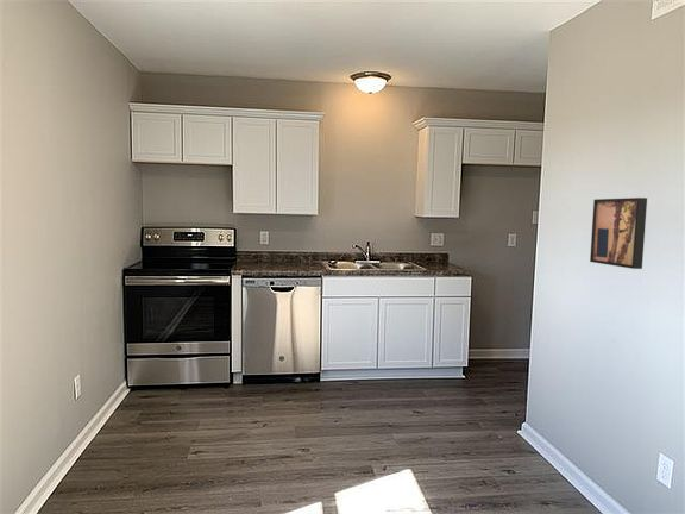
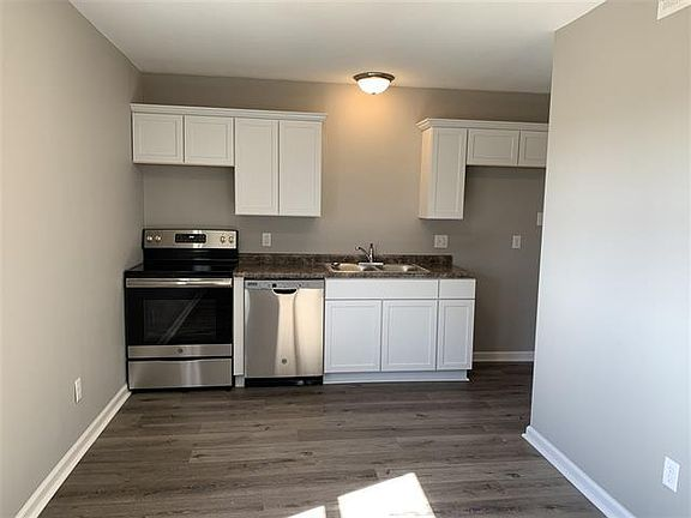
- wall art [589,196,648,270]
